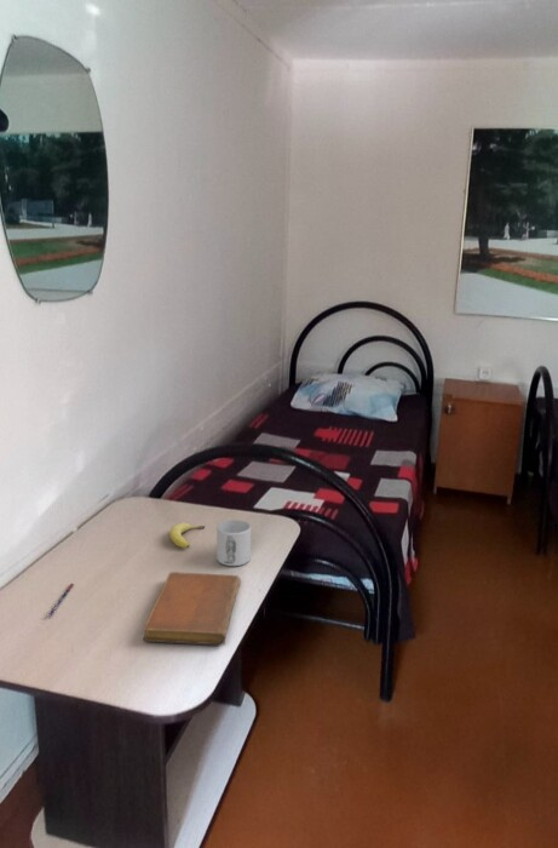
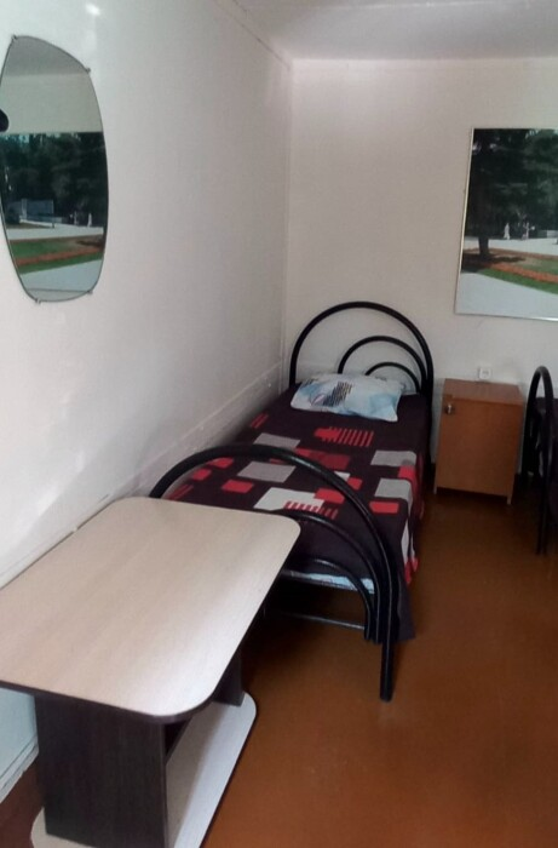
- fruit [168,522,206,549]
- mug [215,518,252,567]
- notebook [142,571,242,646]
- pen [47,583,75,619]
